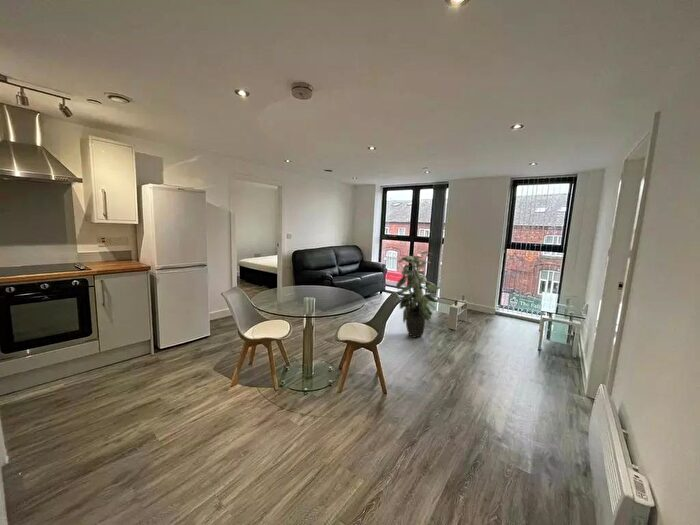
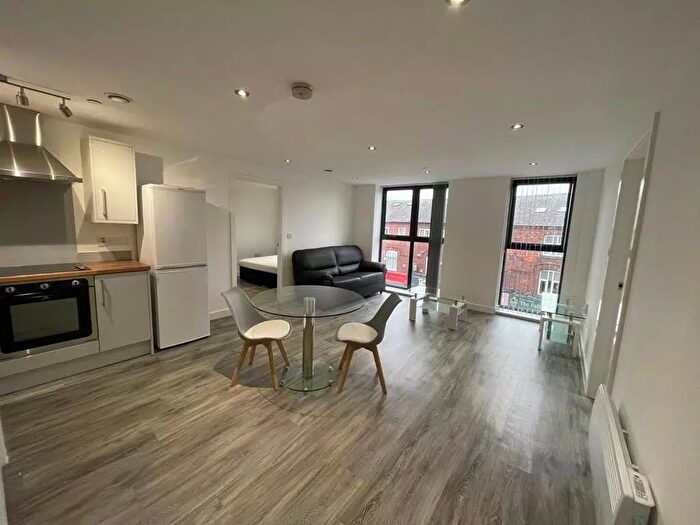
- indoor plant [394,250,441,339]
